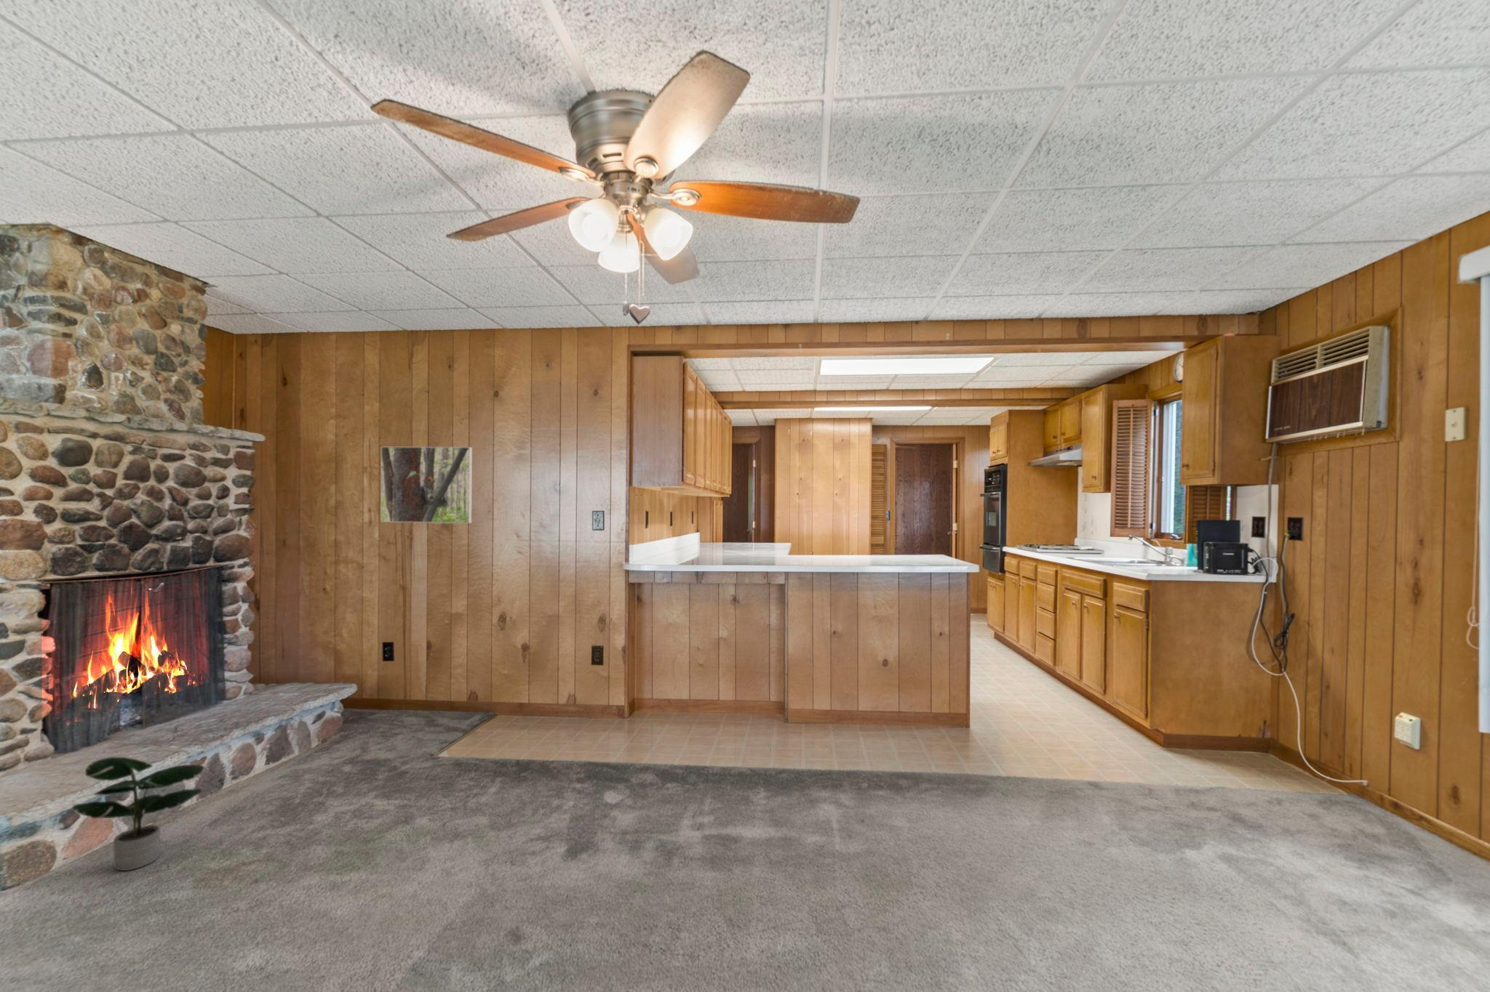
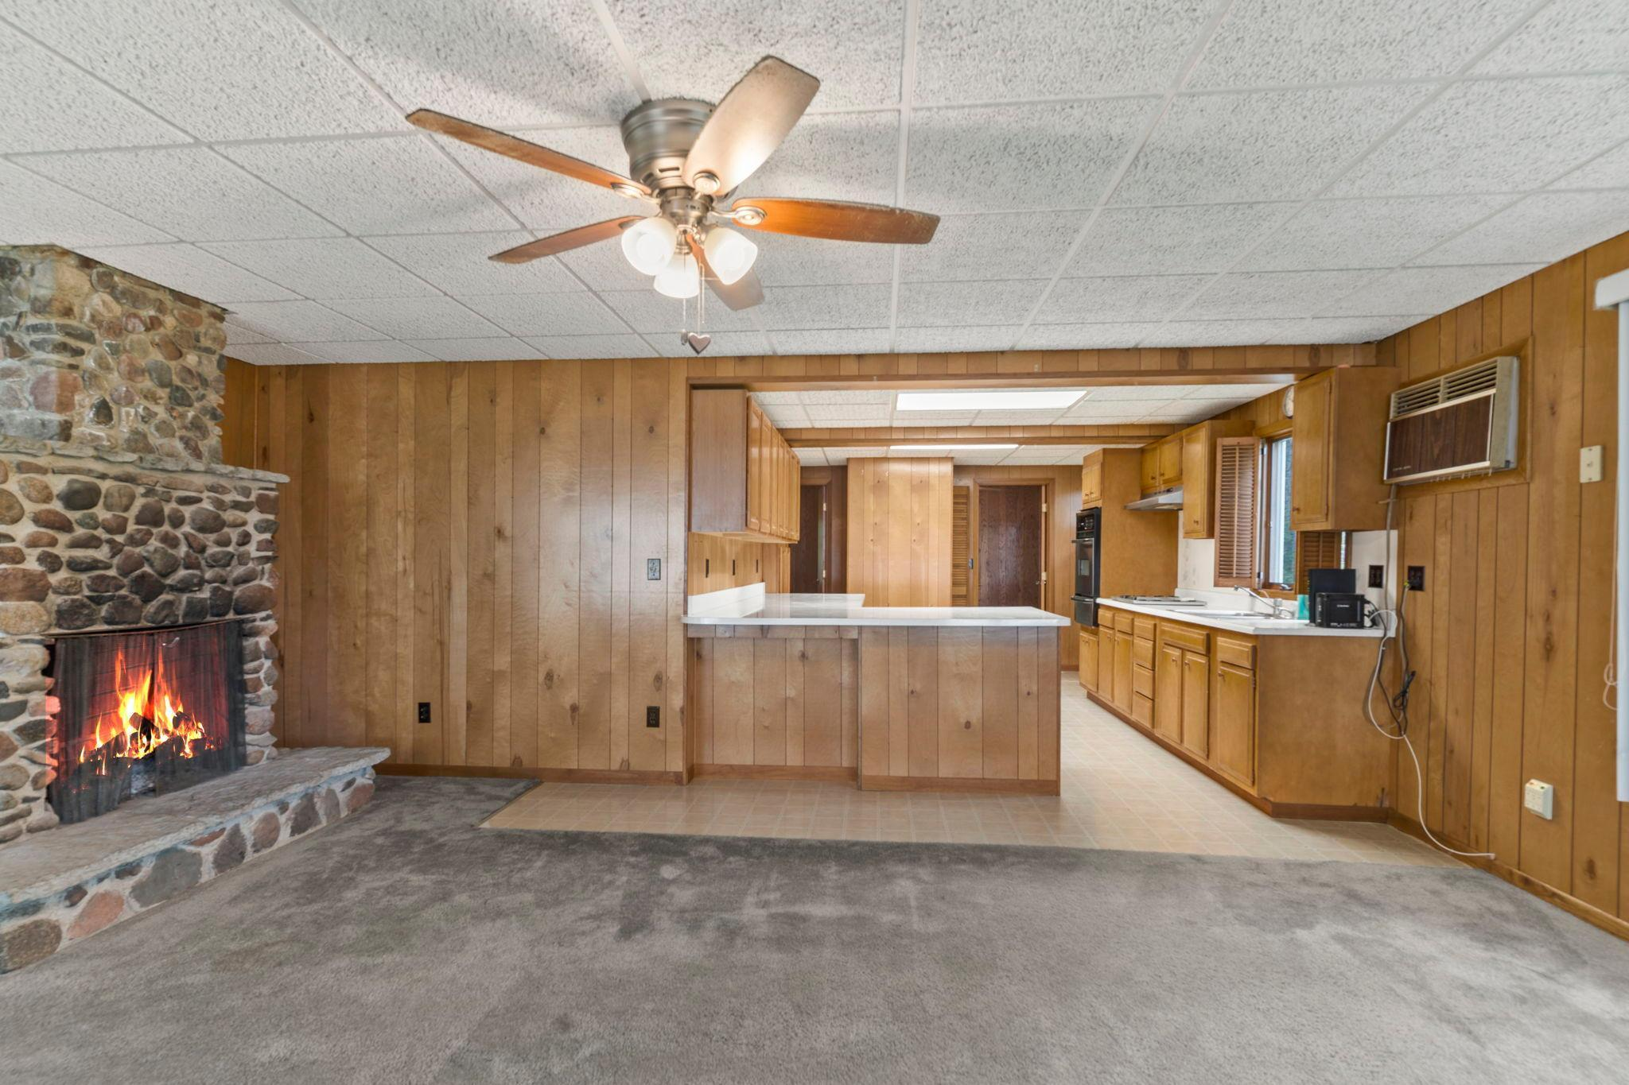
- potted plant [71,756,205,871]
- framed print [380,446,473,524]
